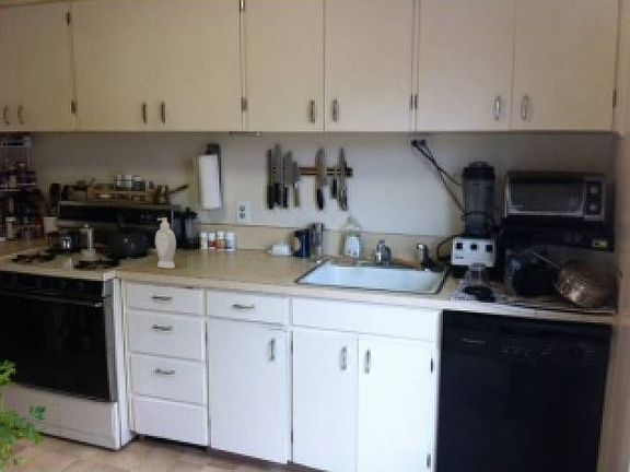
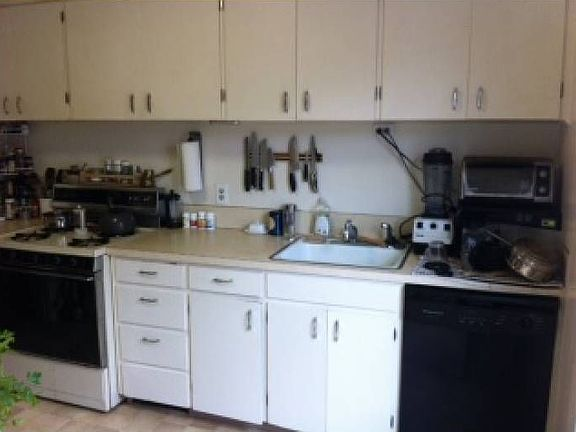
- soap bottle [154,217,177,270]
